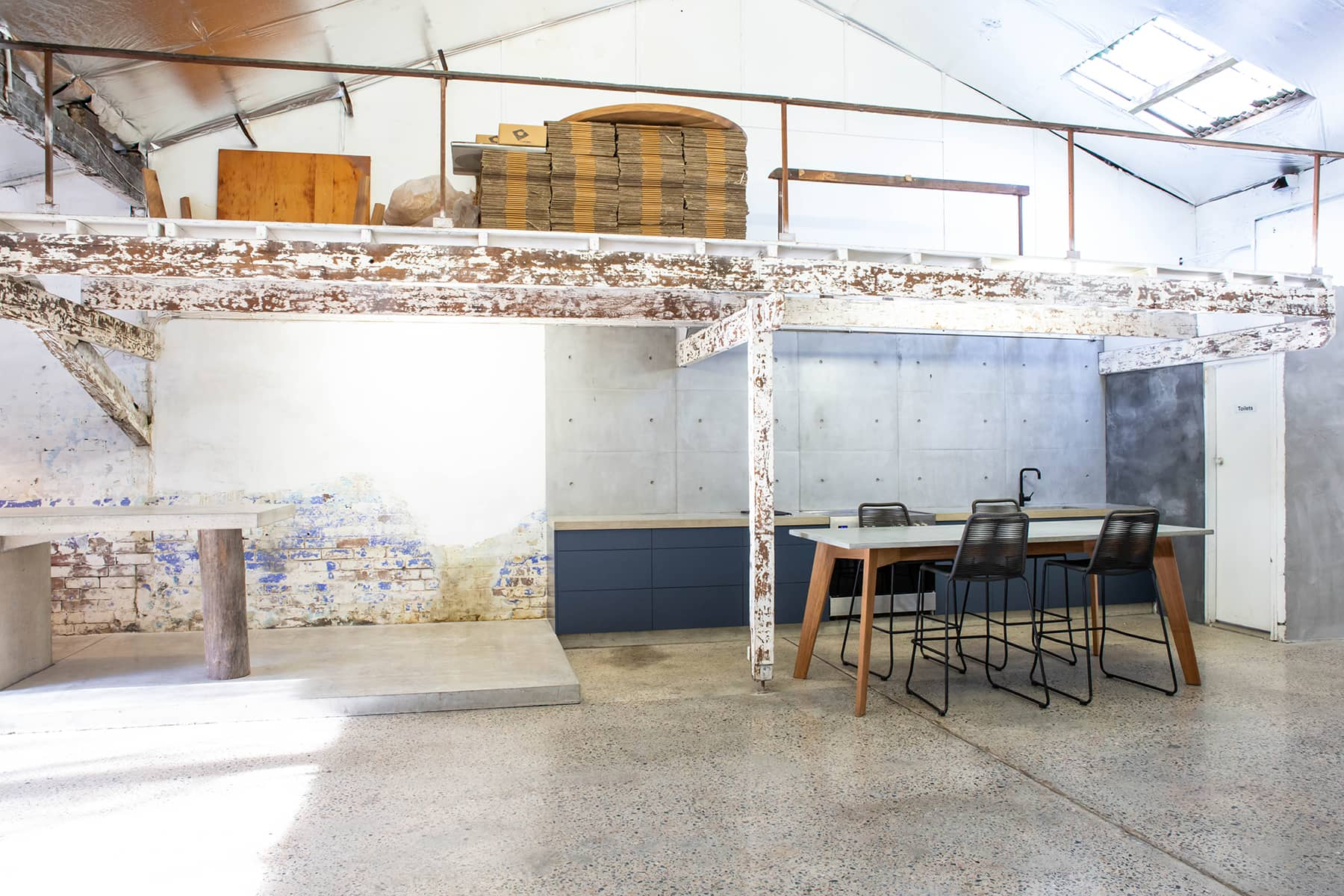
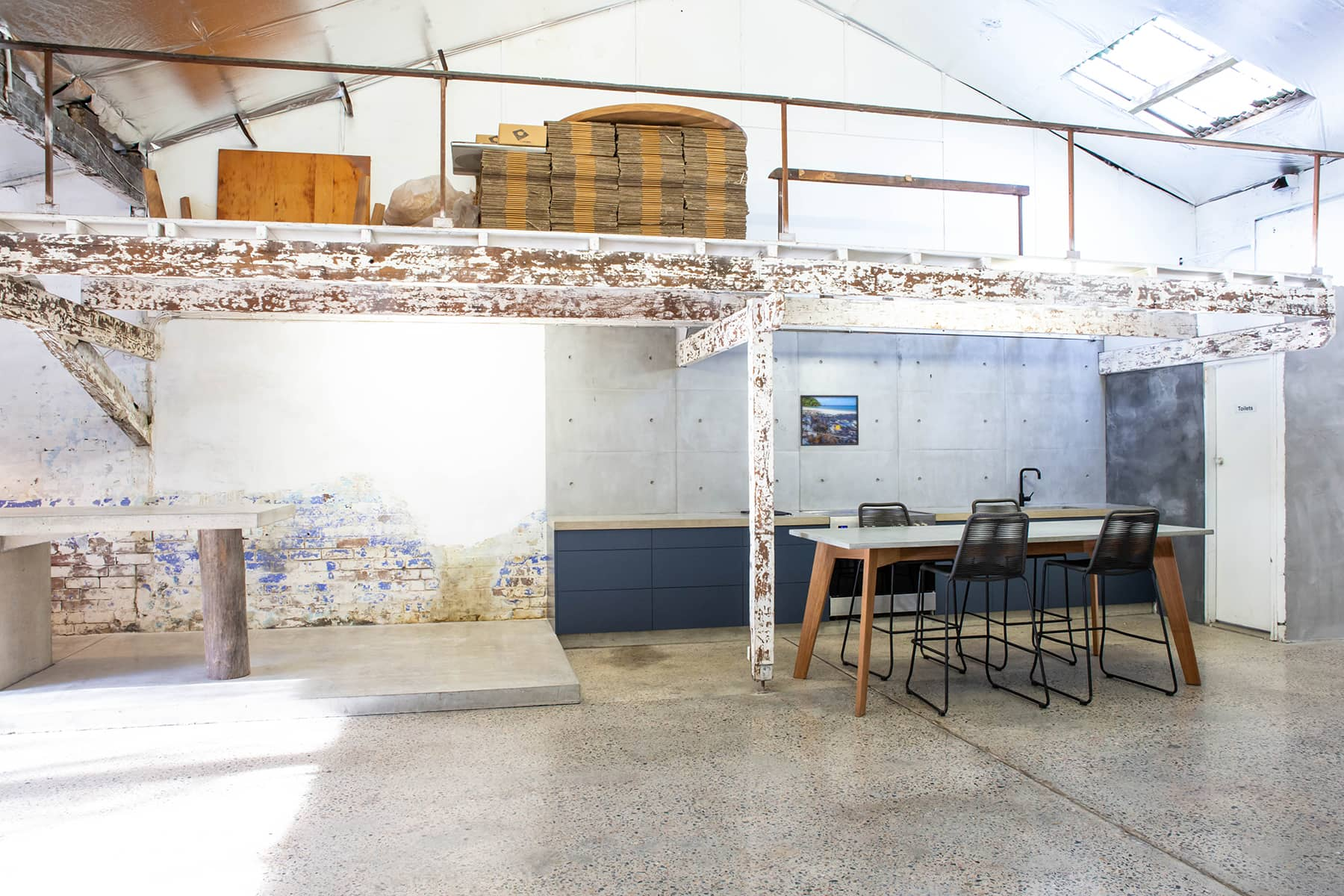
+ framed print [799,394,859,447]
